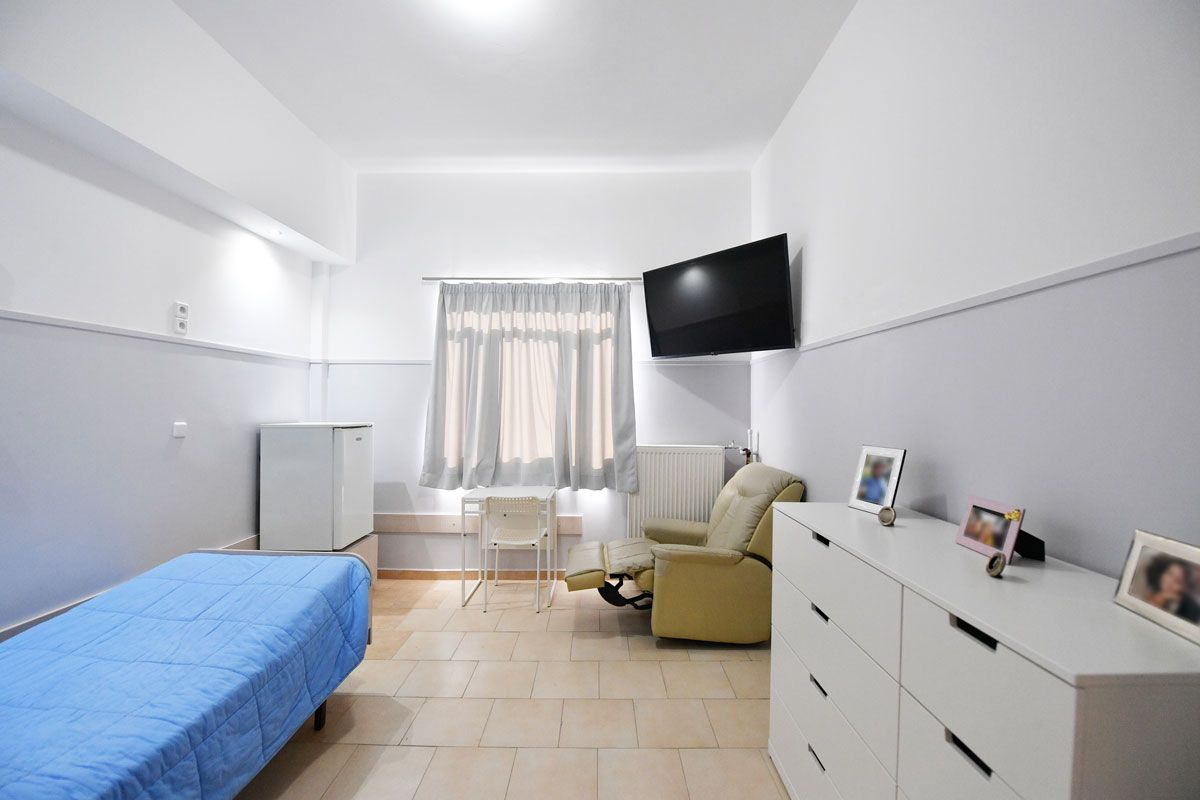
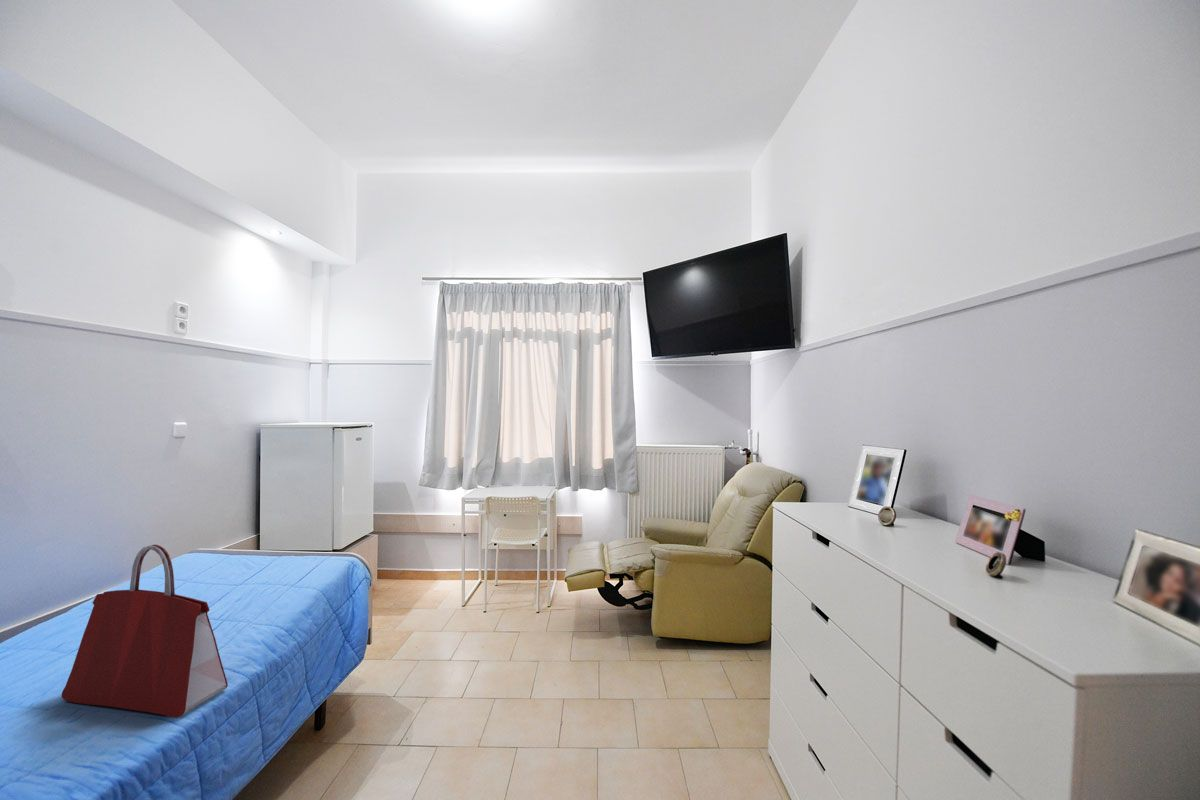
+ handbag [61,544,229,719]
